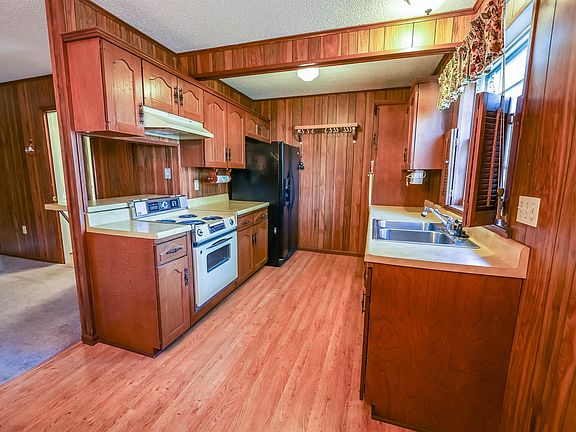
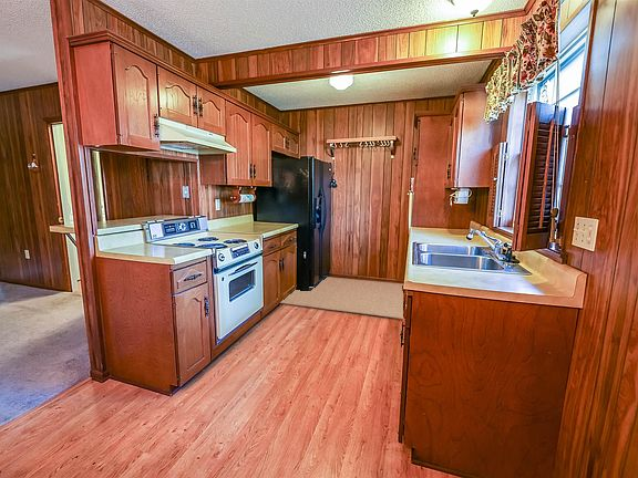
+ rug [279,276,404,320]
